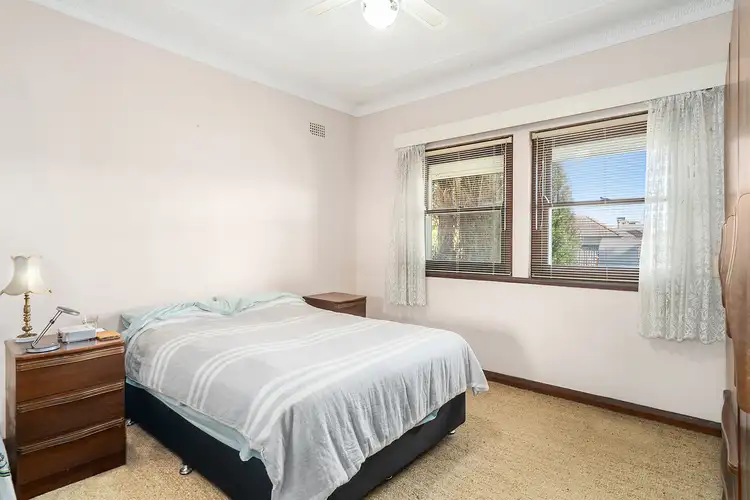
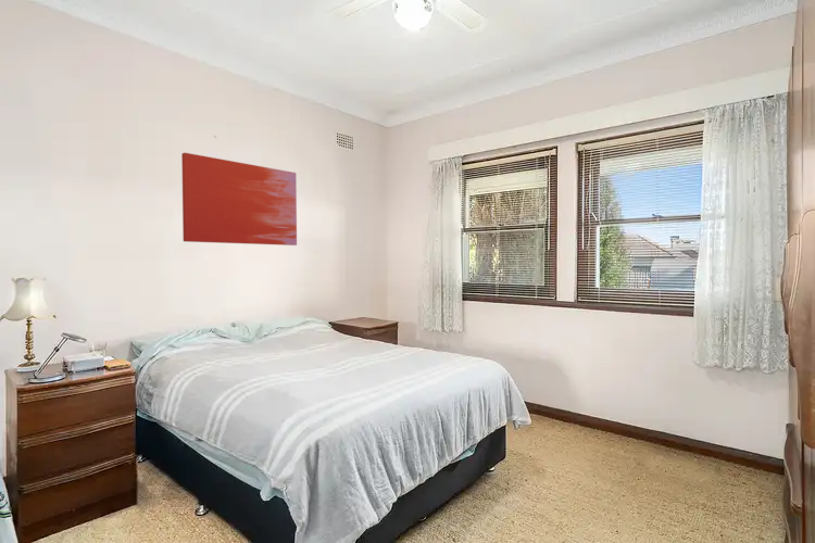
+ wall art [180,152,298,247]
